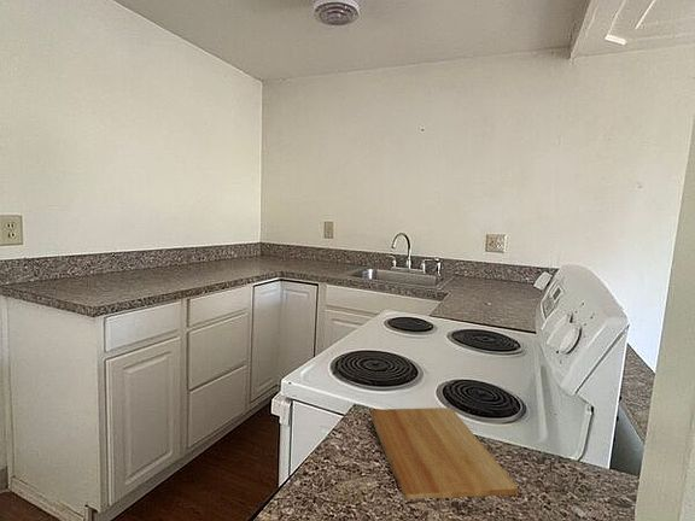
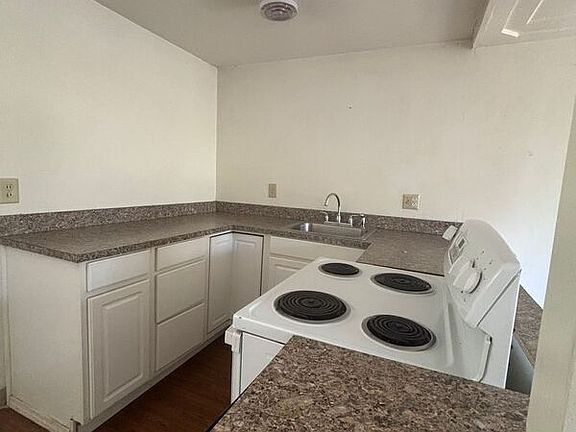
- cutting board [369,406,519,500]
